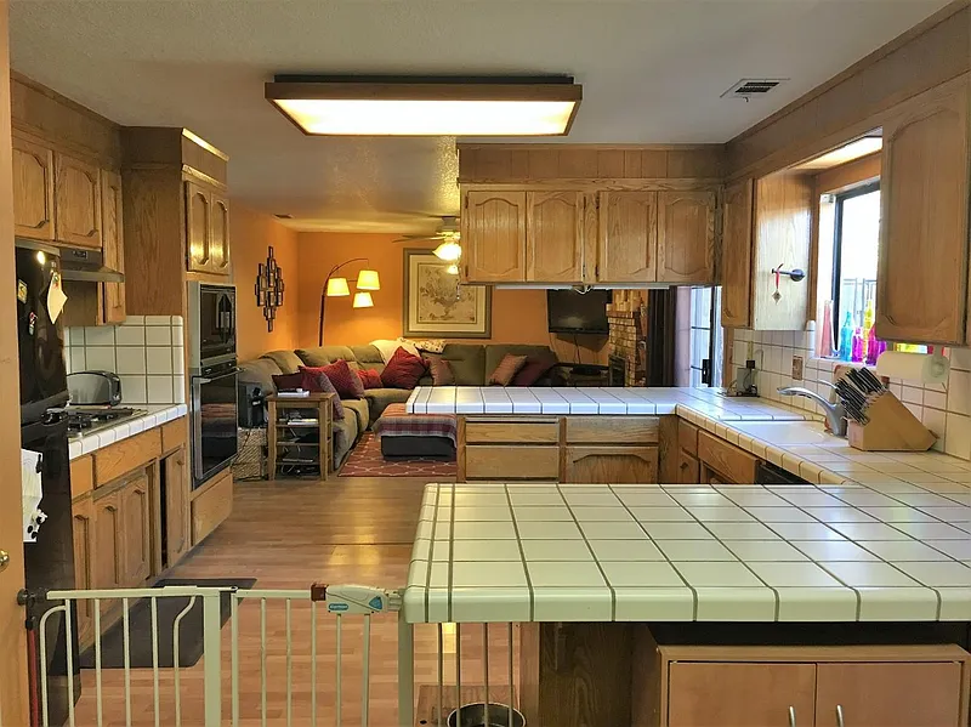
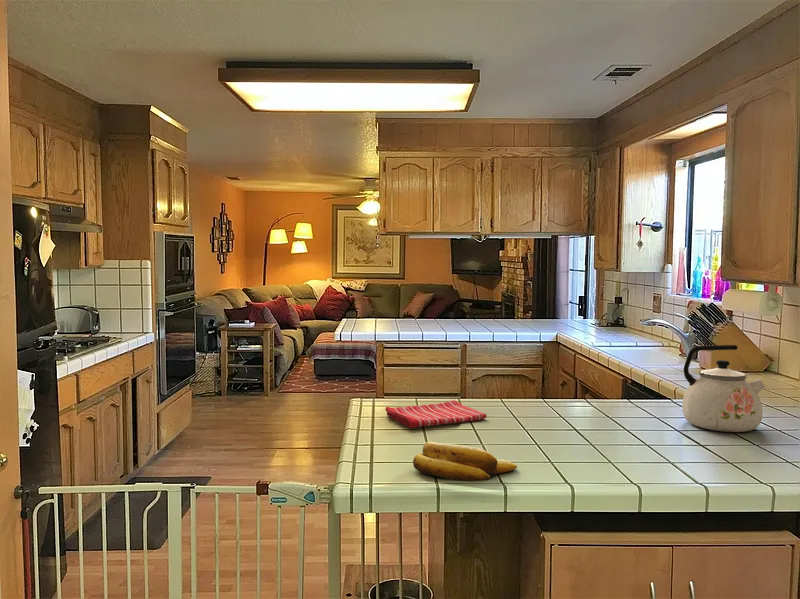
+ banana [412,441,518,482]
+ dish towel [384,399,488,429]
+ kettle [681,344,767,433]
